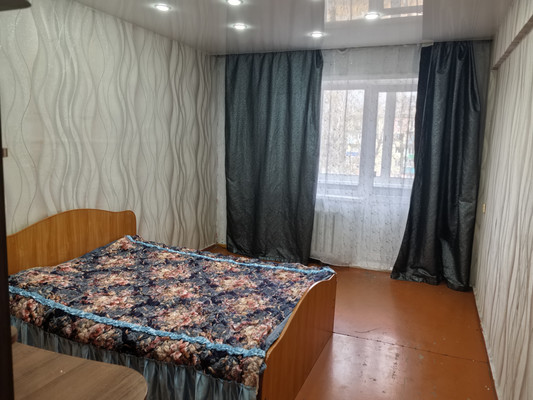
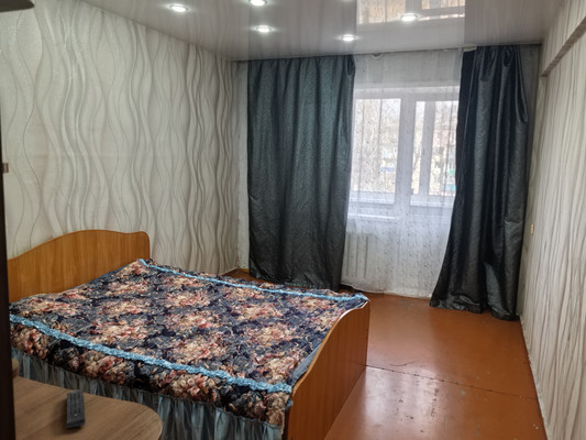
+ remote control [65,388,87,429]
